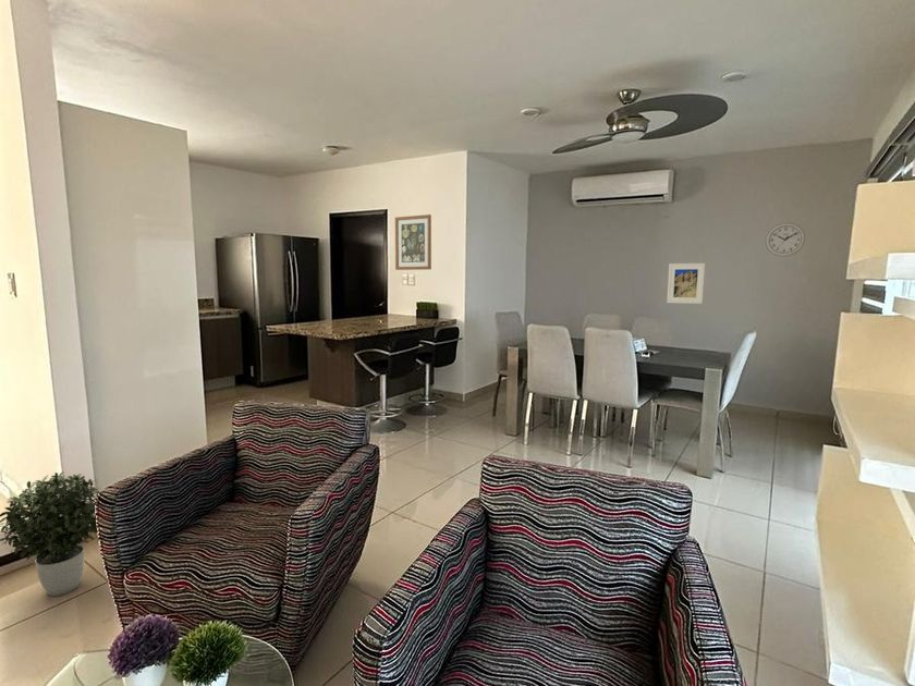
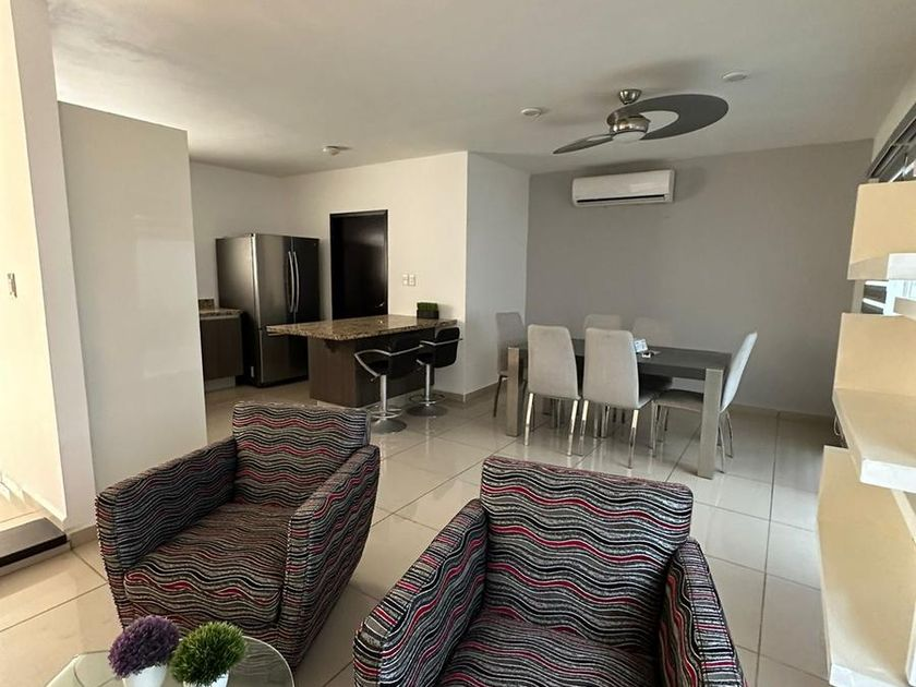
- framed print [666,262,706,305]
- wall art [394,213,432,271]
- wall clock [765,222,806,258]
- potted plant [0,470,100,597]
